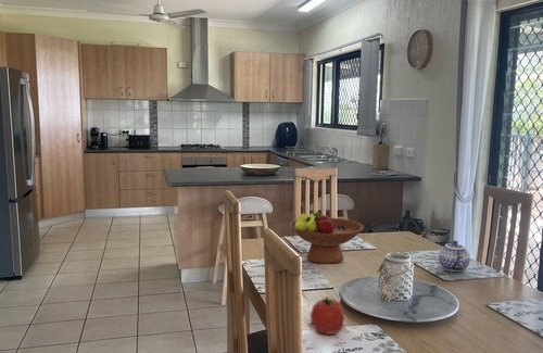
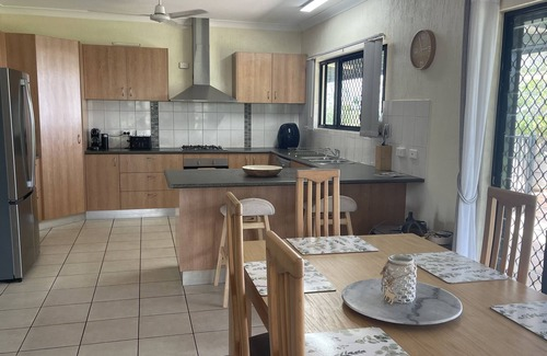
- teapot [438,240,471,273]
- fruit bowl [289,211,365,265]
- apple [310,295,345,336]
